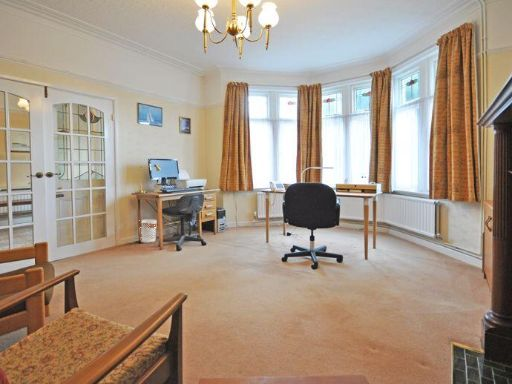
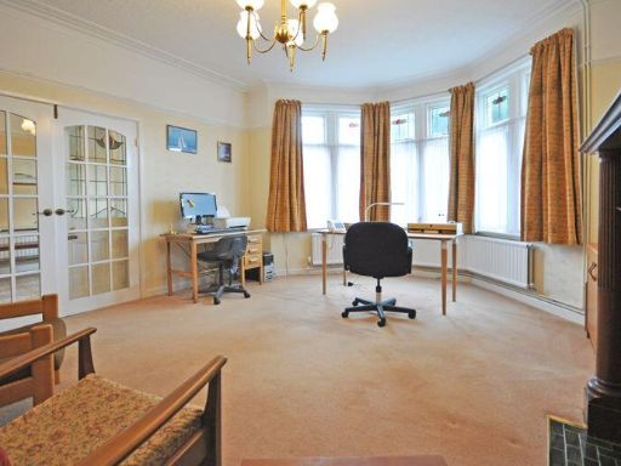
- wastebasket [140,219,158,243]
